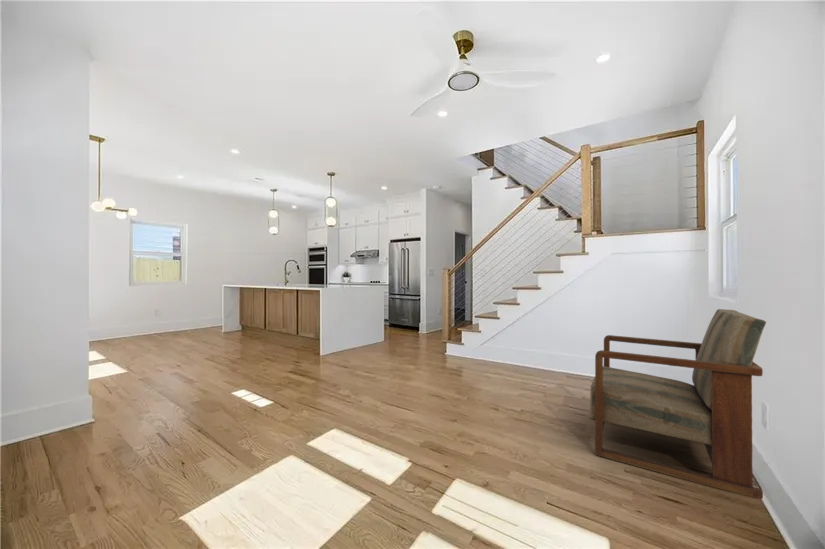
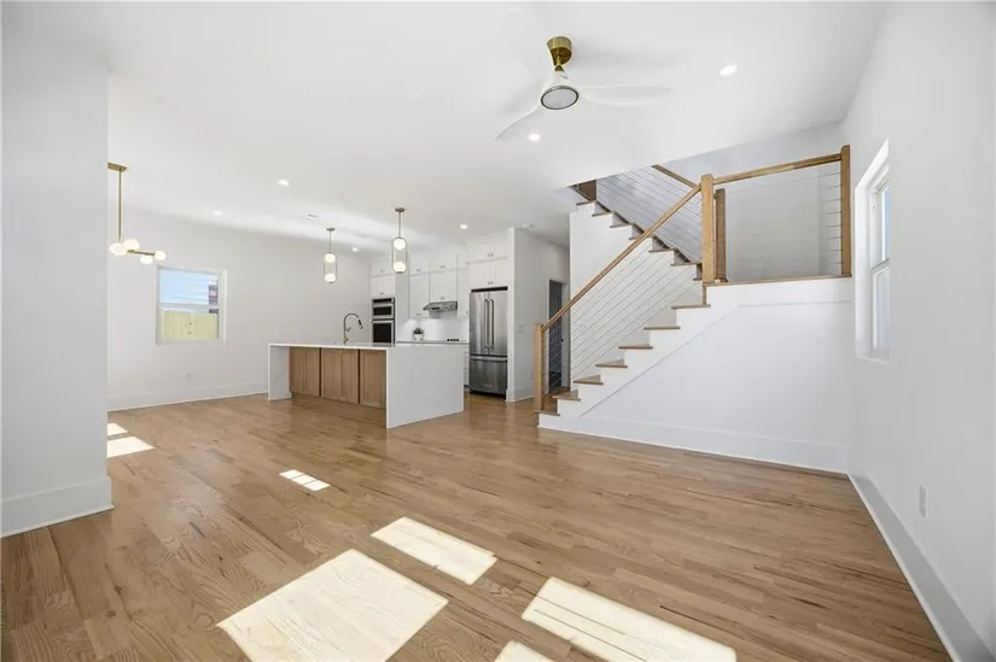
- armchair [588,308,767,500]
